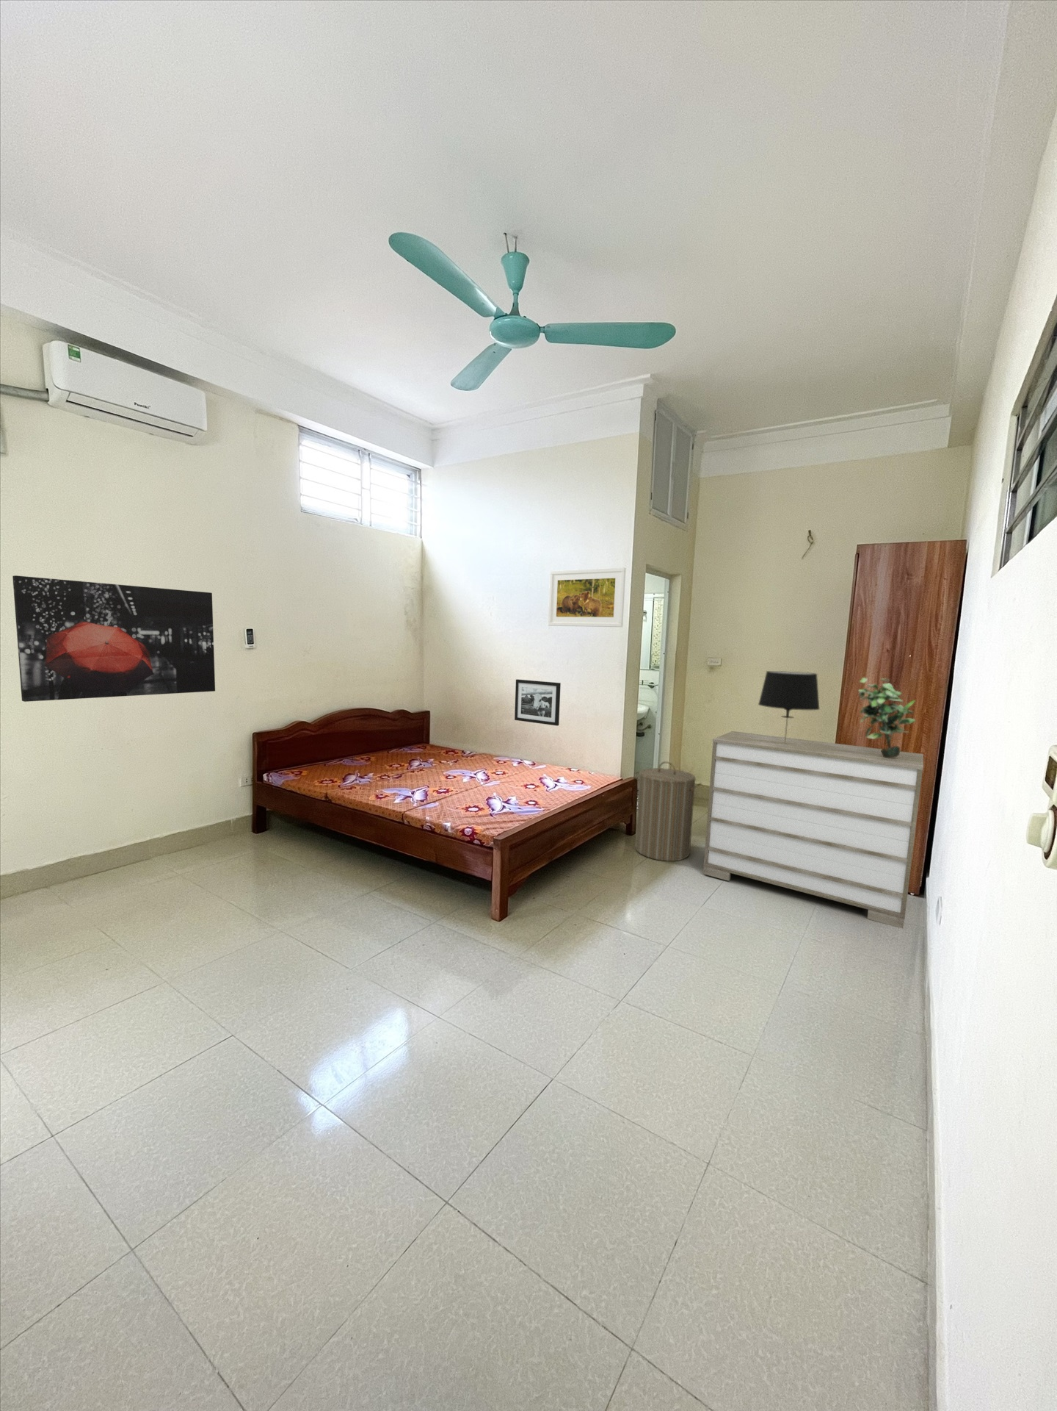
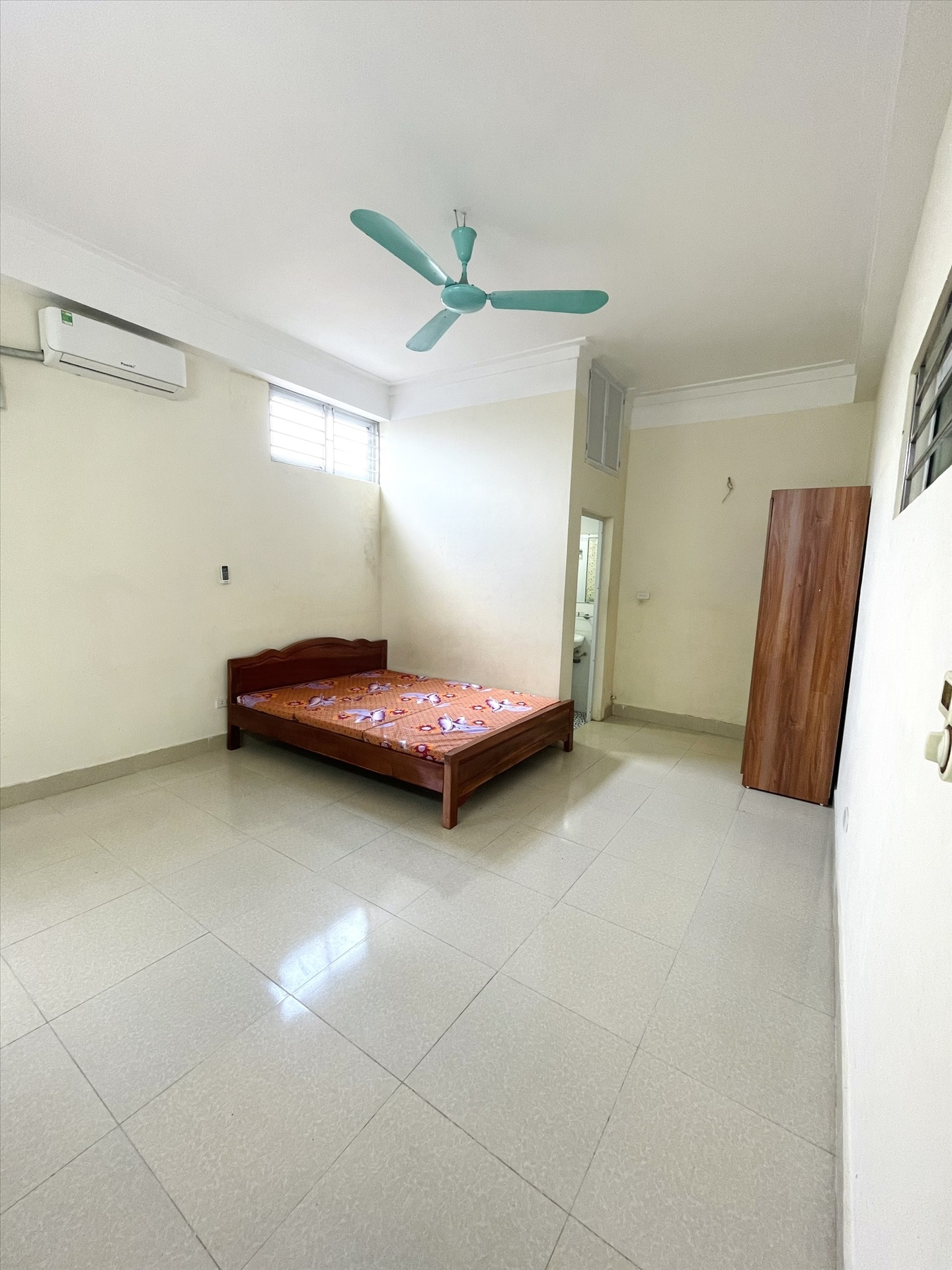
- dresser [703,730,924,929]
- table lamp [757,670,821,741]
- picture frame [514,679,562,727]
- laundry hamper [634,761,703,862]
- wall art [12,574,215,702]
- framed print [547,568,626,628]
- potted plant [857,677,916,758]
